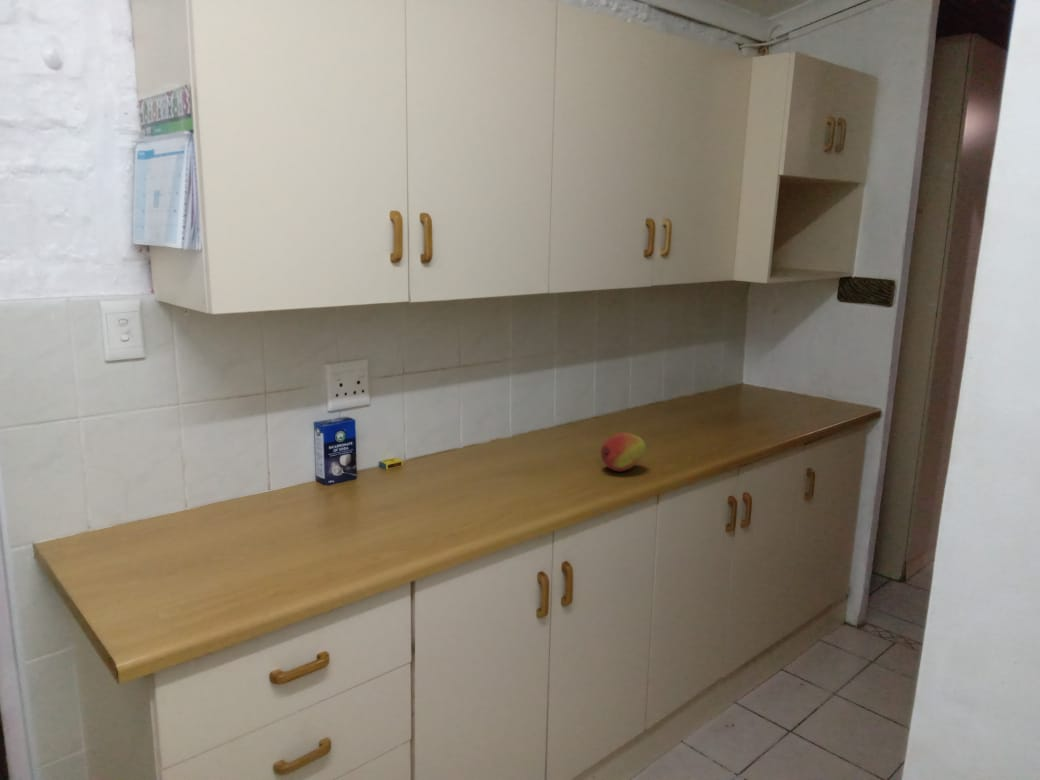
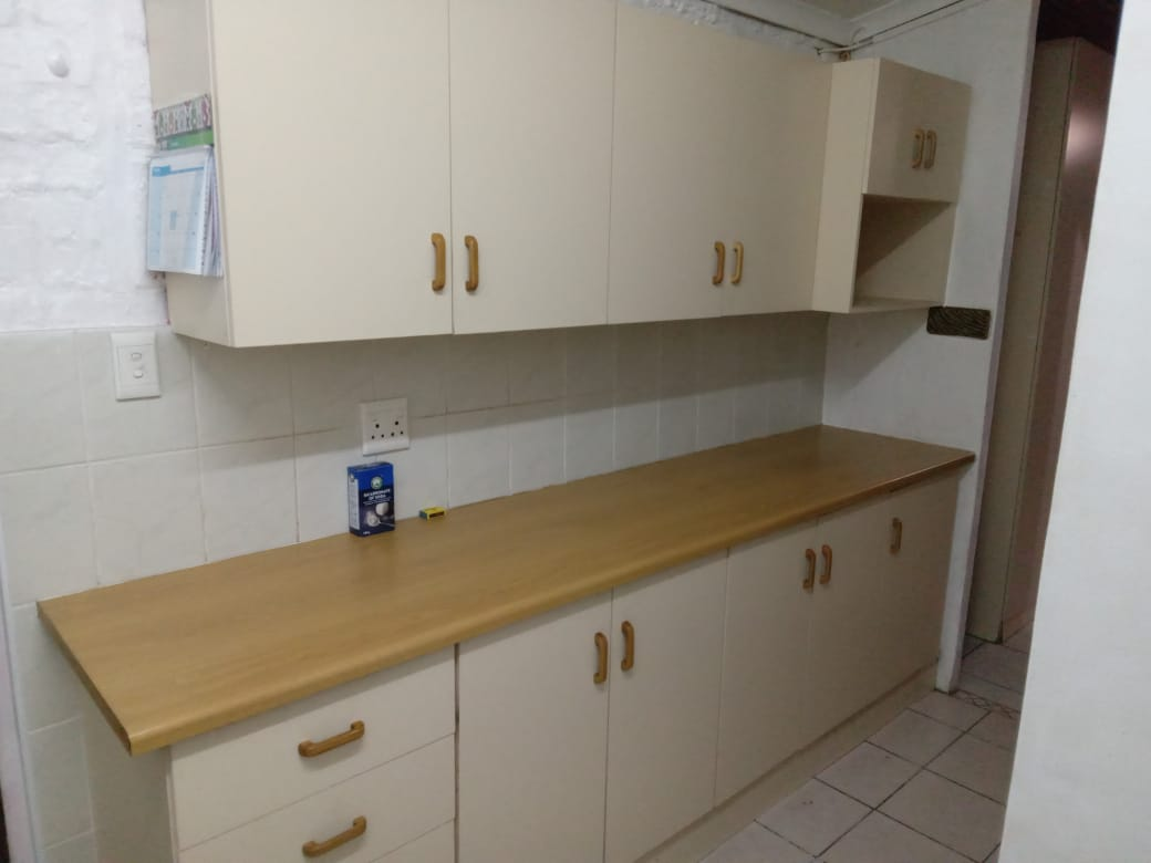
- fruit [600,432,647,472]
